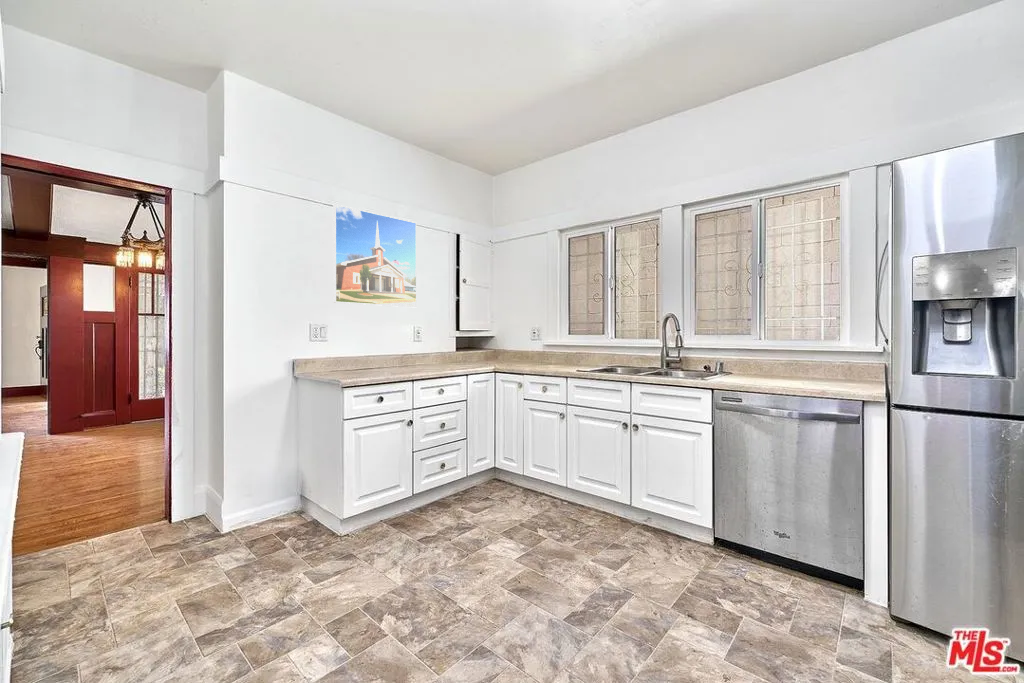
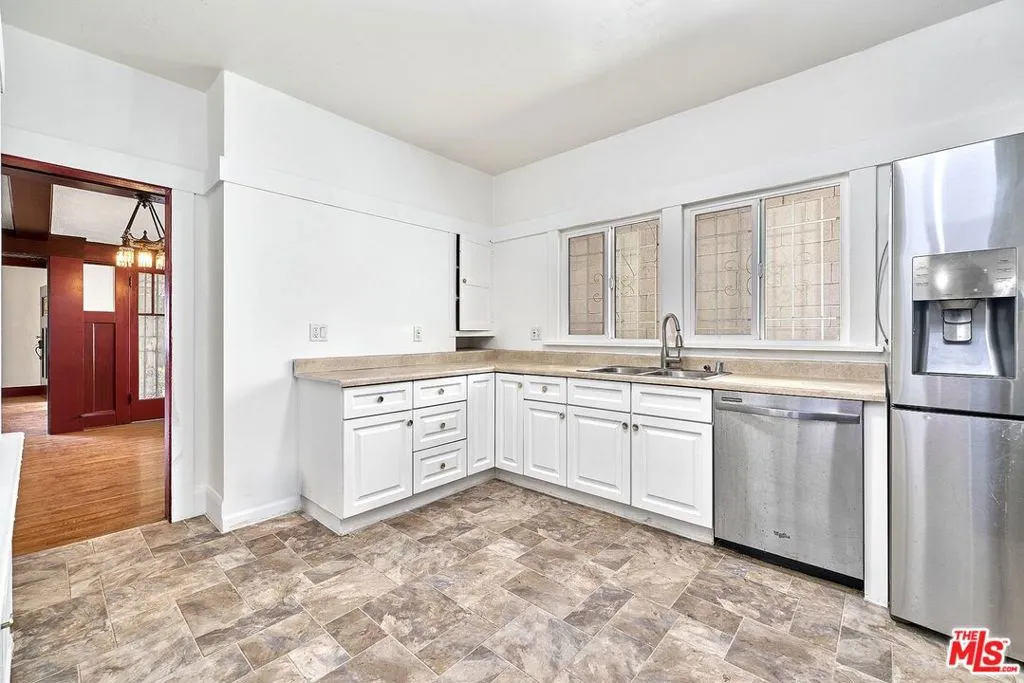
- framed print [332,203,418,308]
